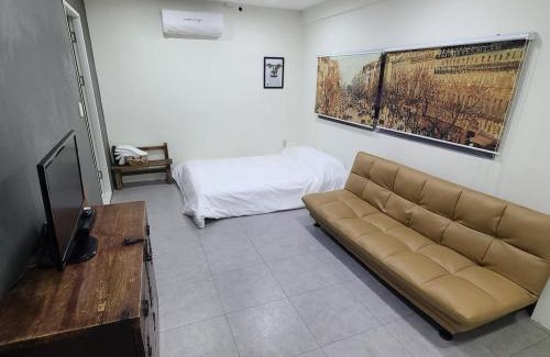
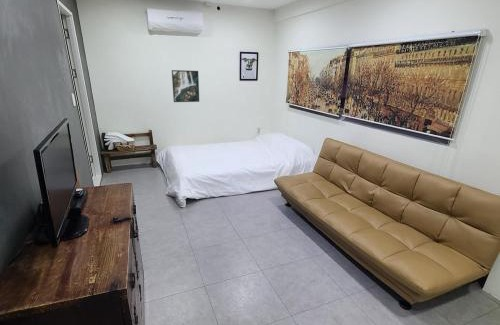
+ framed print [171,69,200,103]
